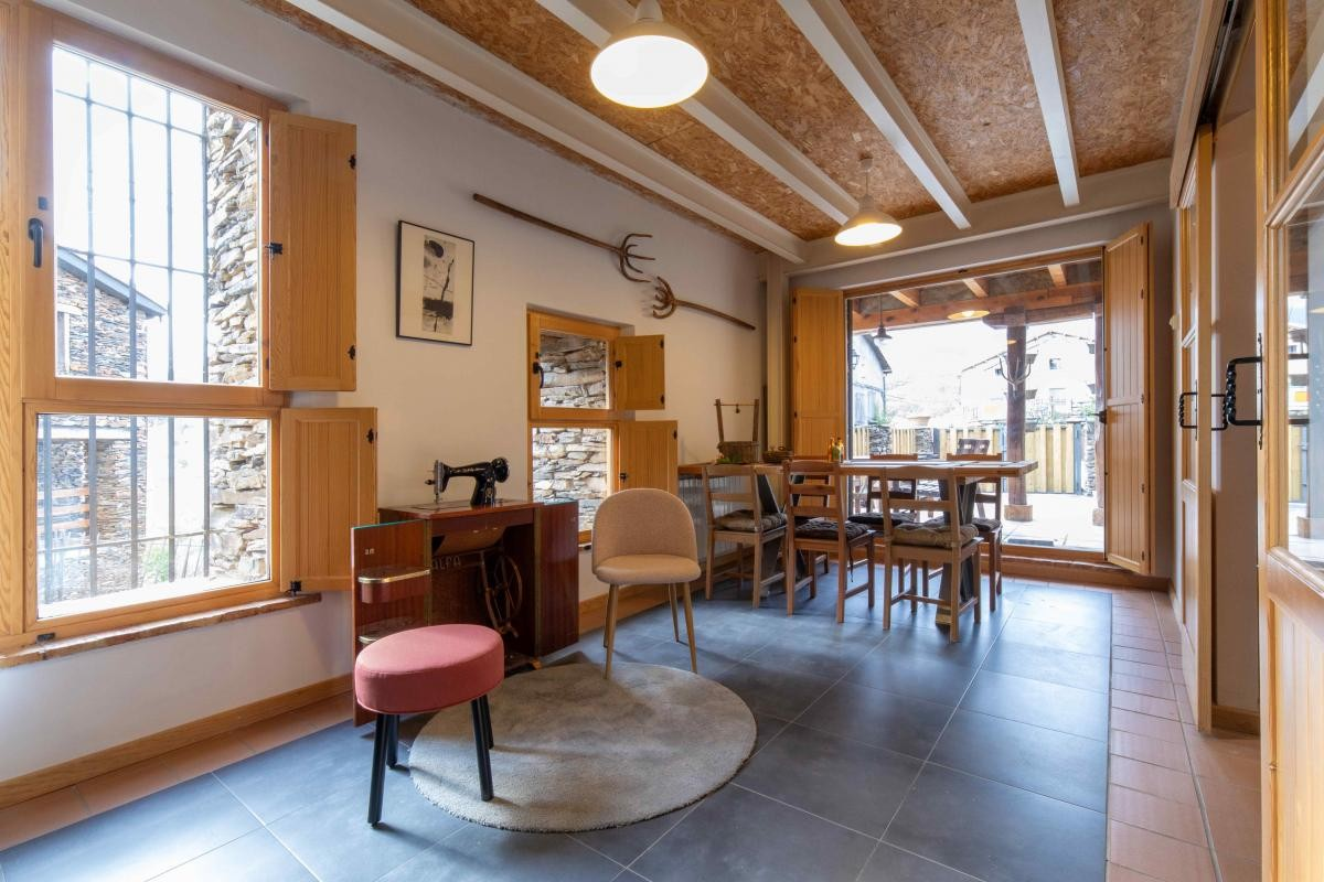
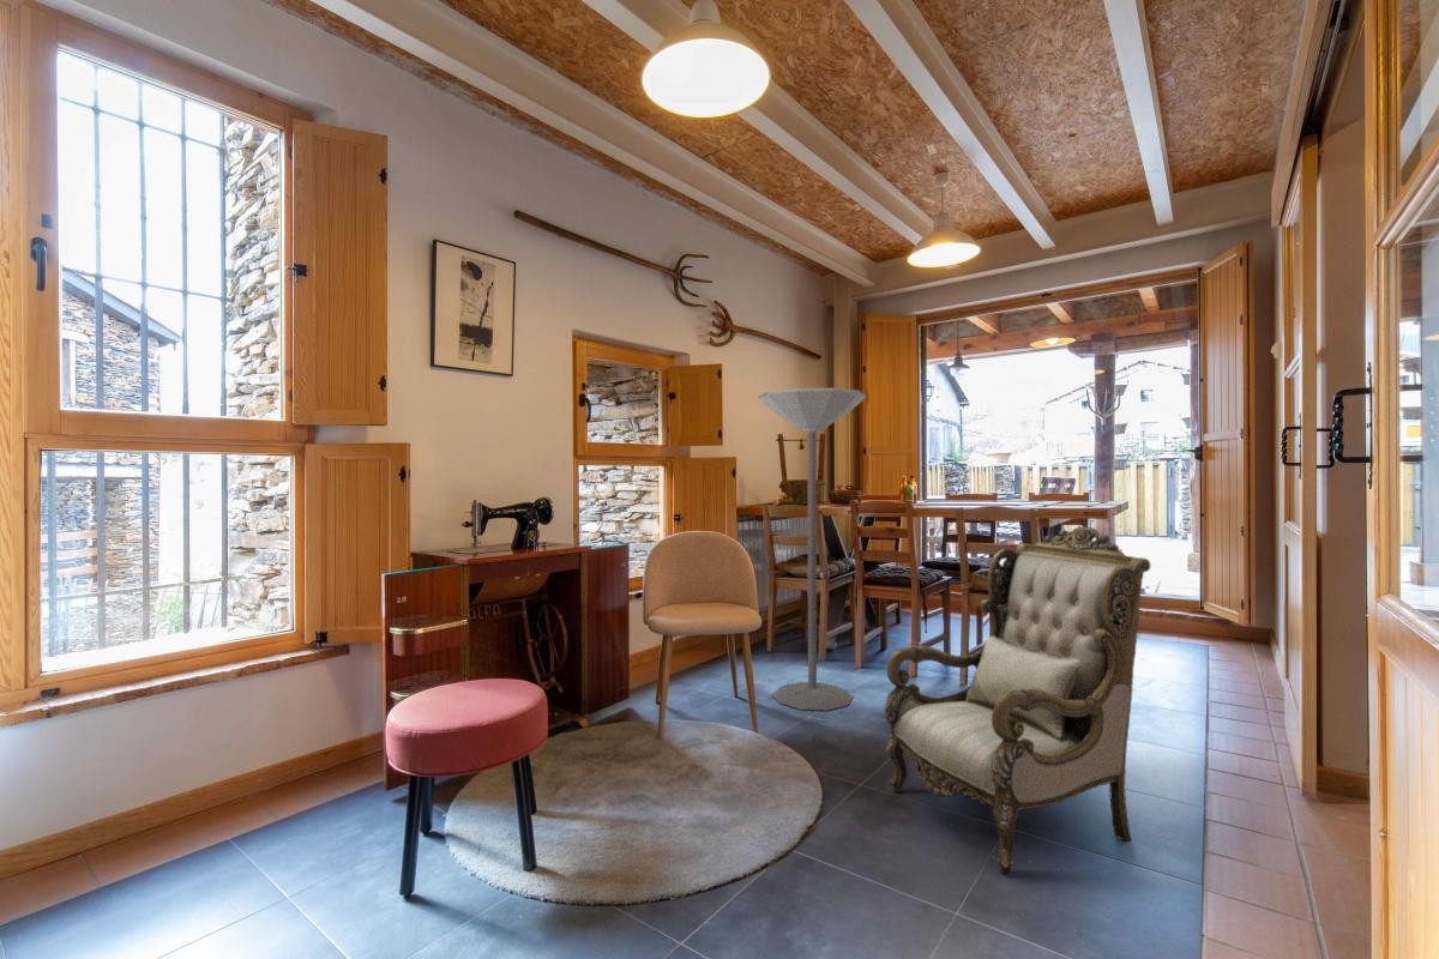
+ armchair [883,525,1152,875]
+ floor lamp [757,387,867,712]
